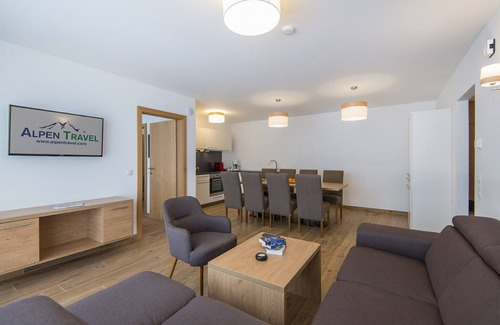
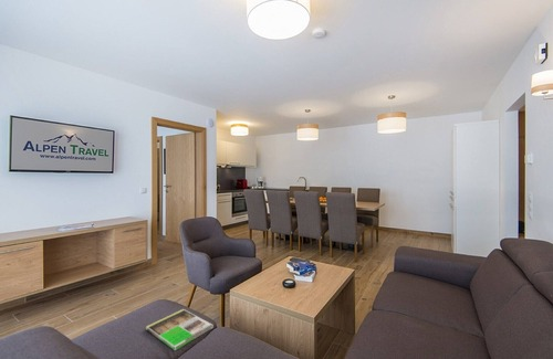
+ magazine [145,308,215,351]
